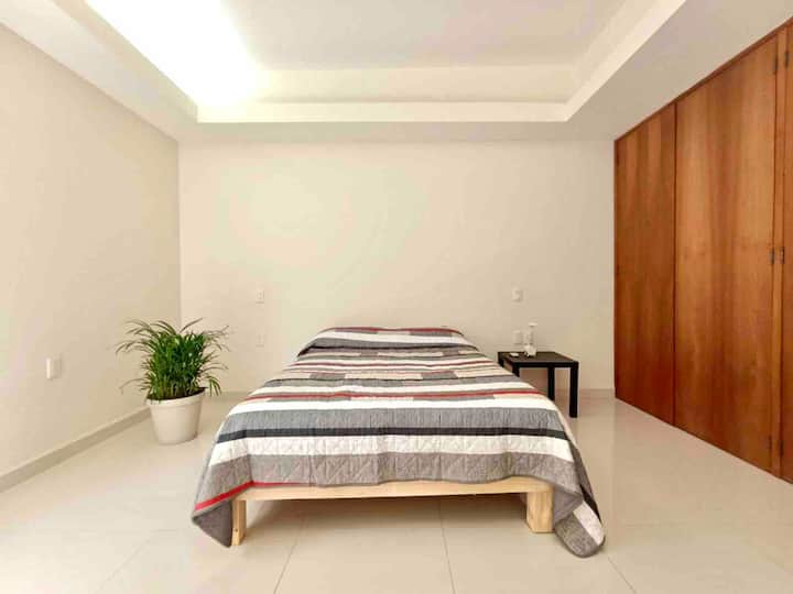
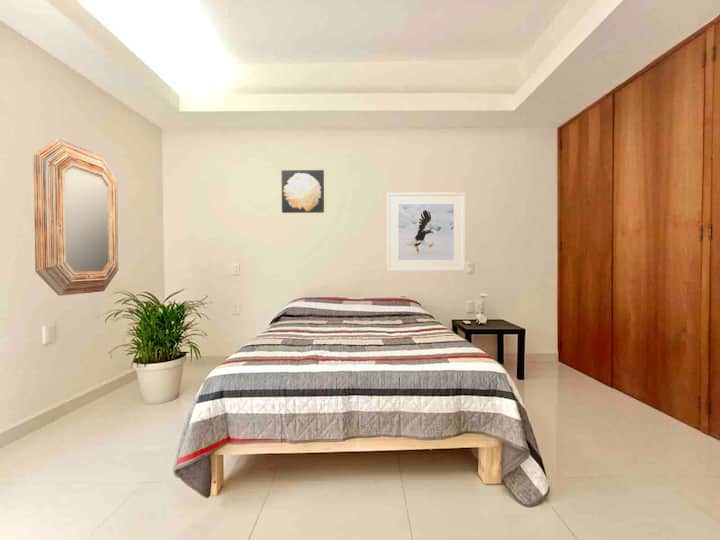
+ wall art [281,169,325,214]
+ home mirror [33,138,119,297]
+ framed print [386,191,466,272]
